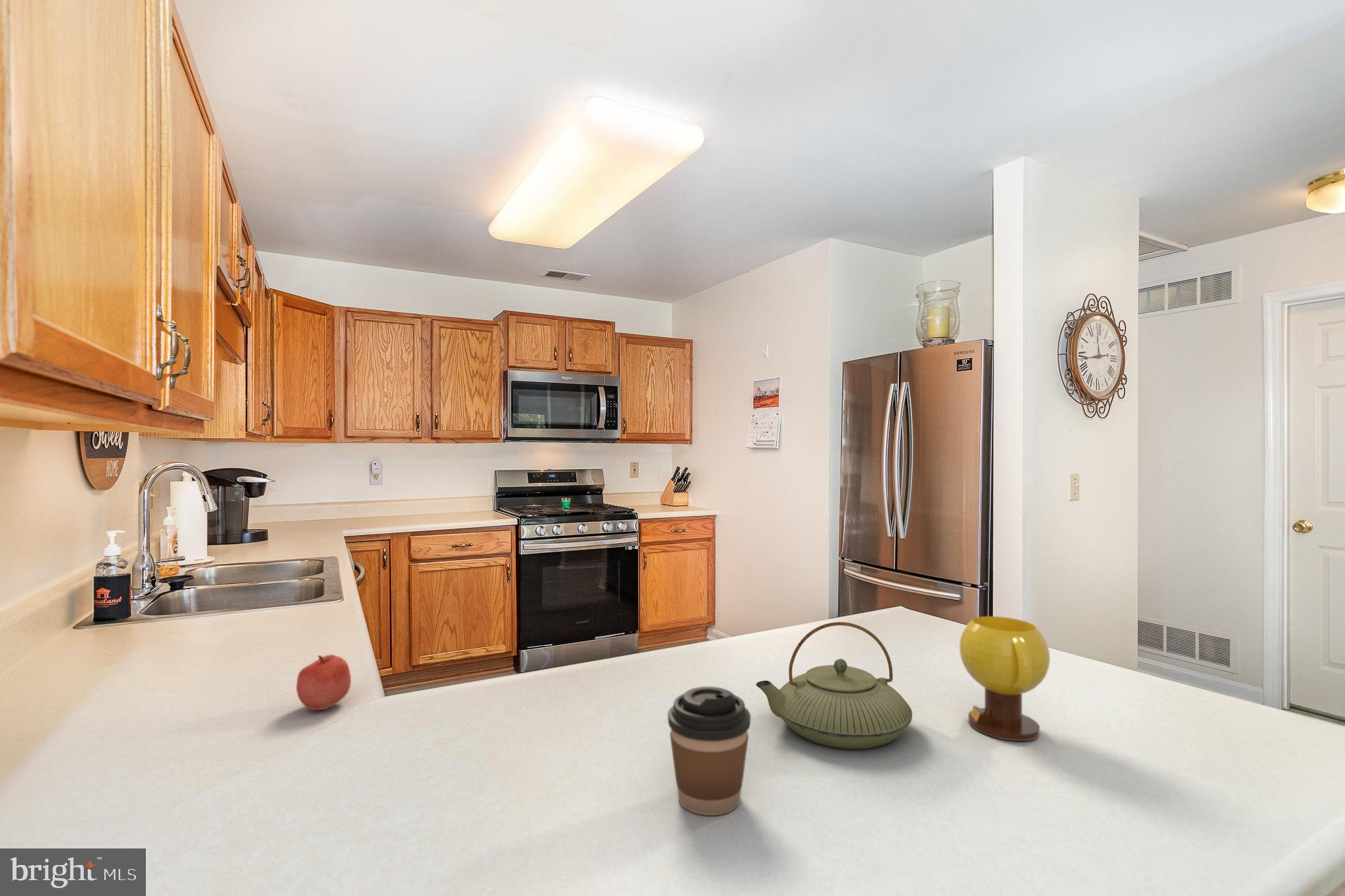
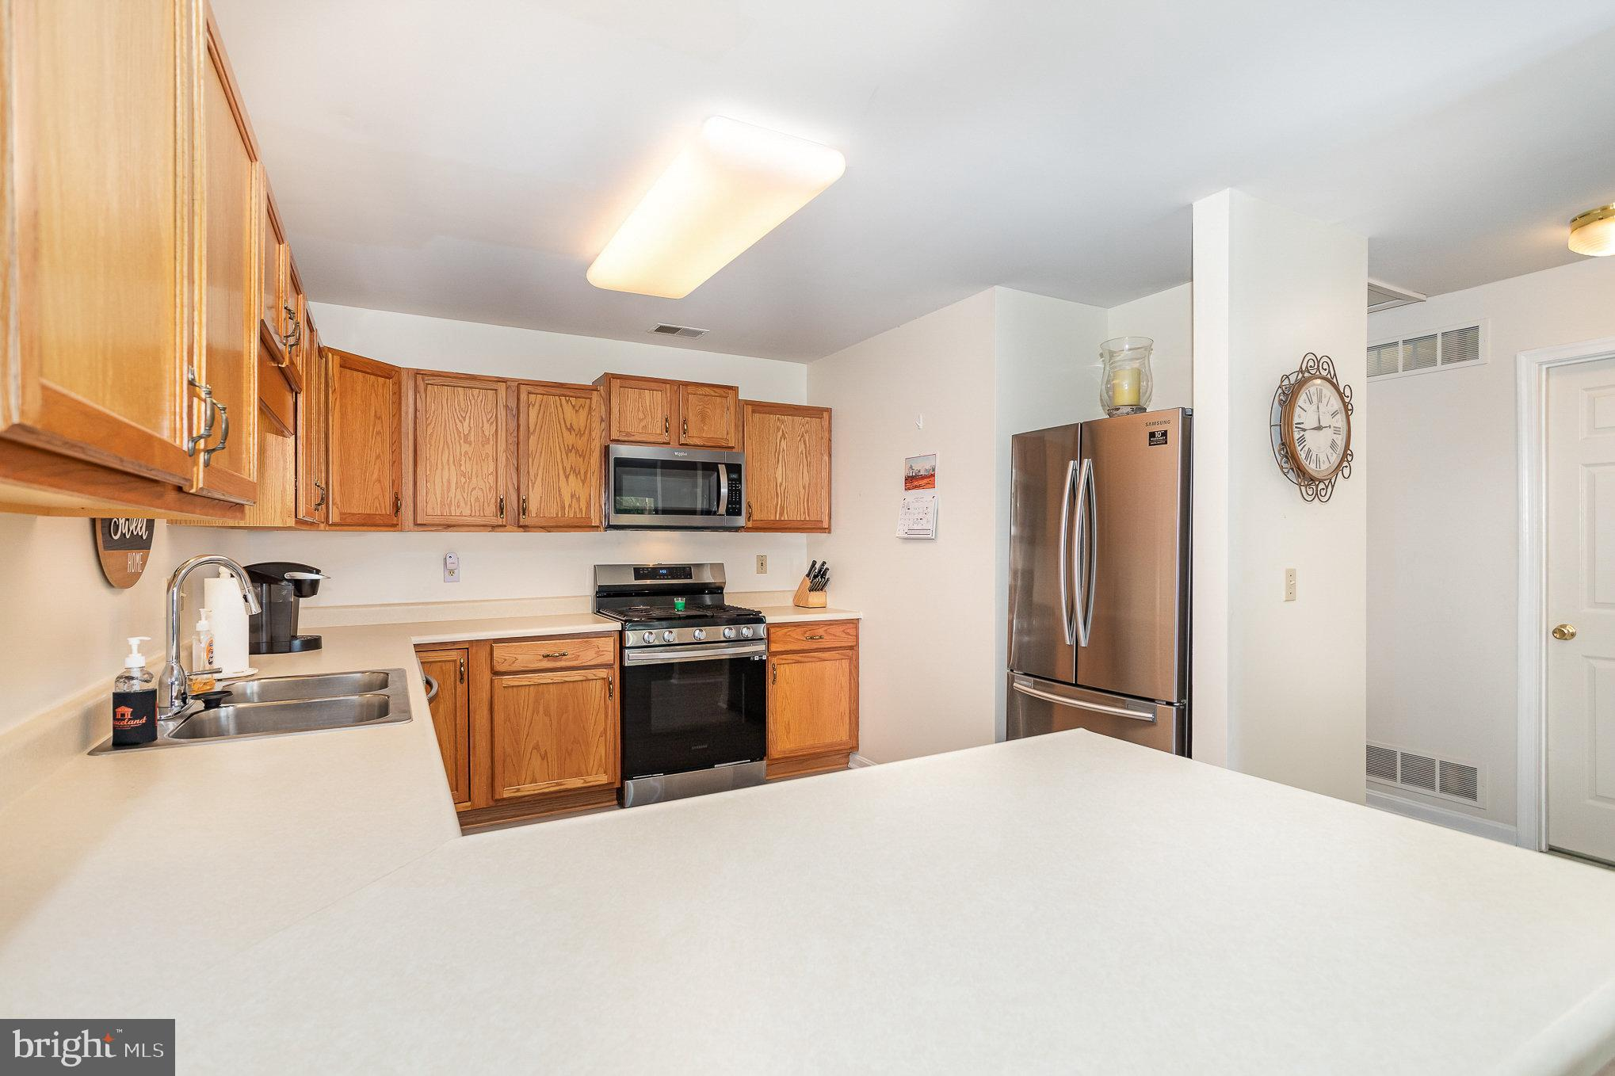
- apple [296,654,352,711]
- mug [959,616,1051,742]
- coffee cup [667,686,752,816]
- teapot [755,622,913,750]
